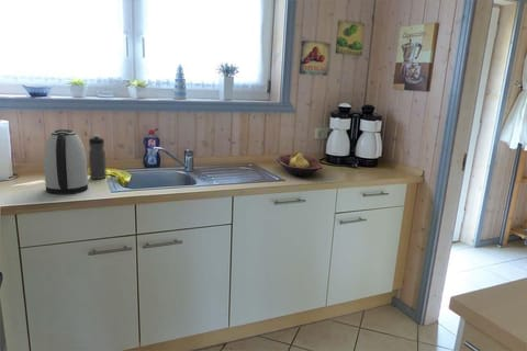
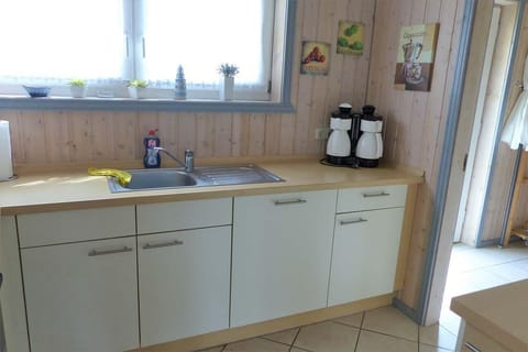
- water bottle [88,134,108,180]
- fruit bowl [276,149,324,179]
- kettle [43,128,89,195]
